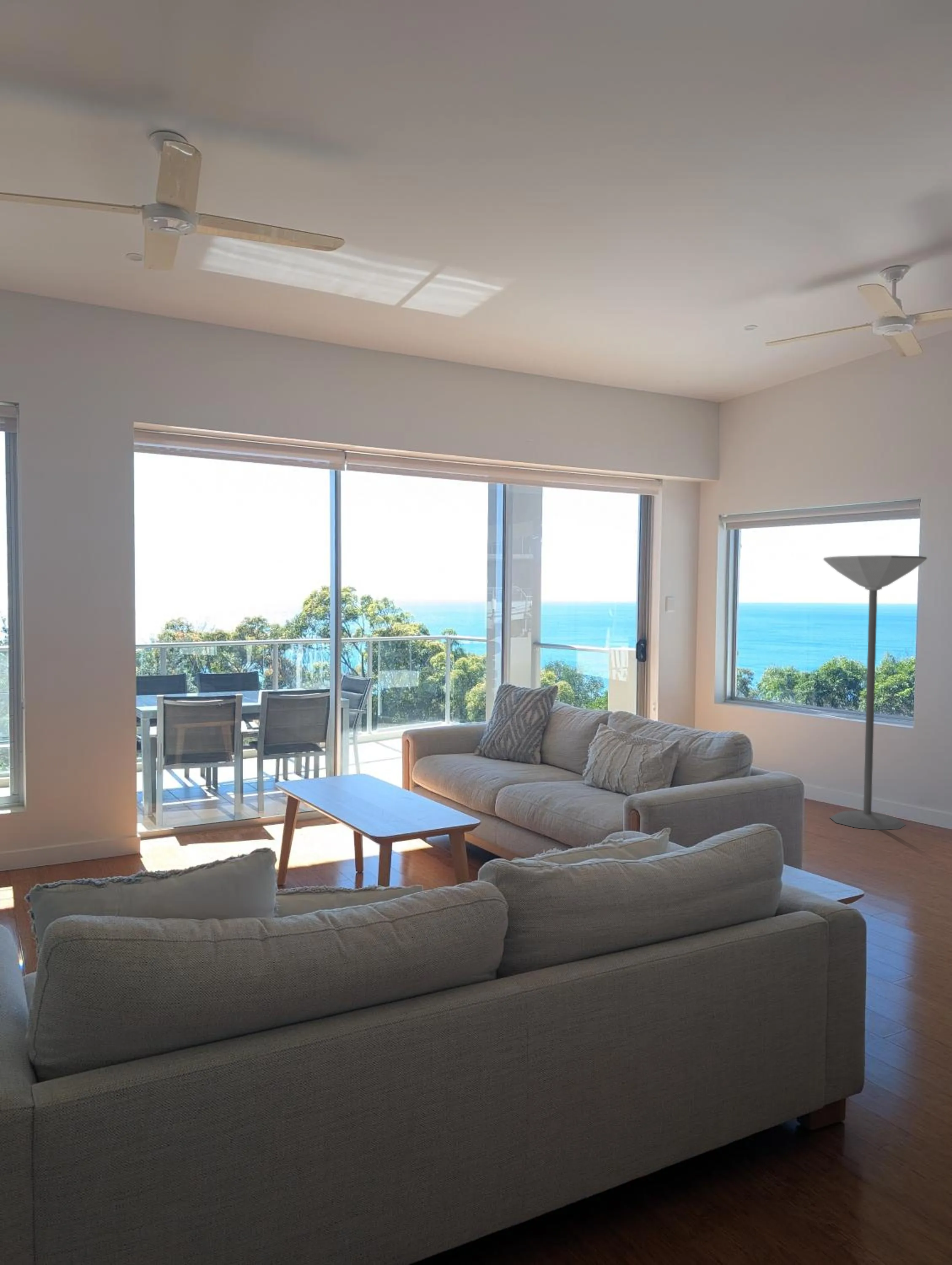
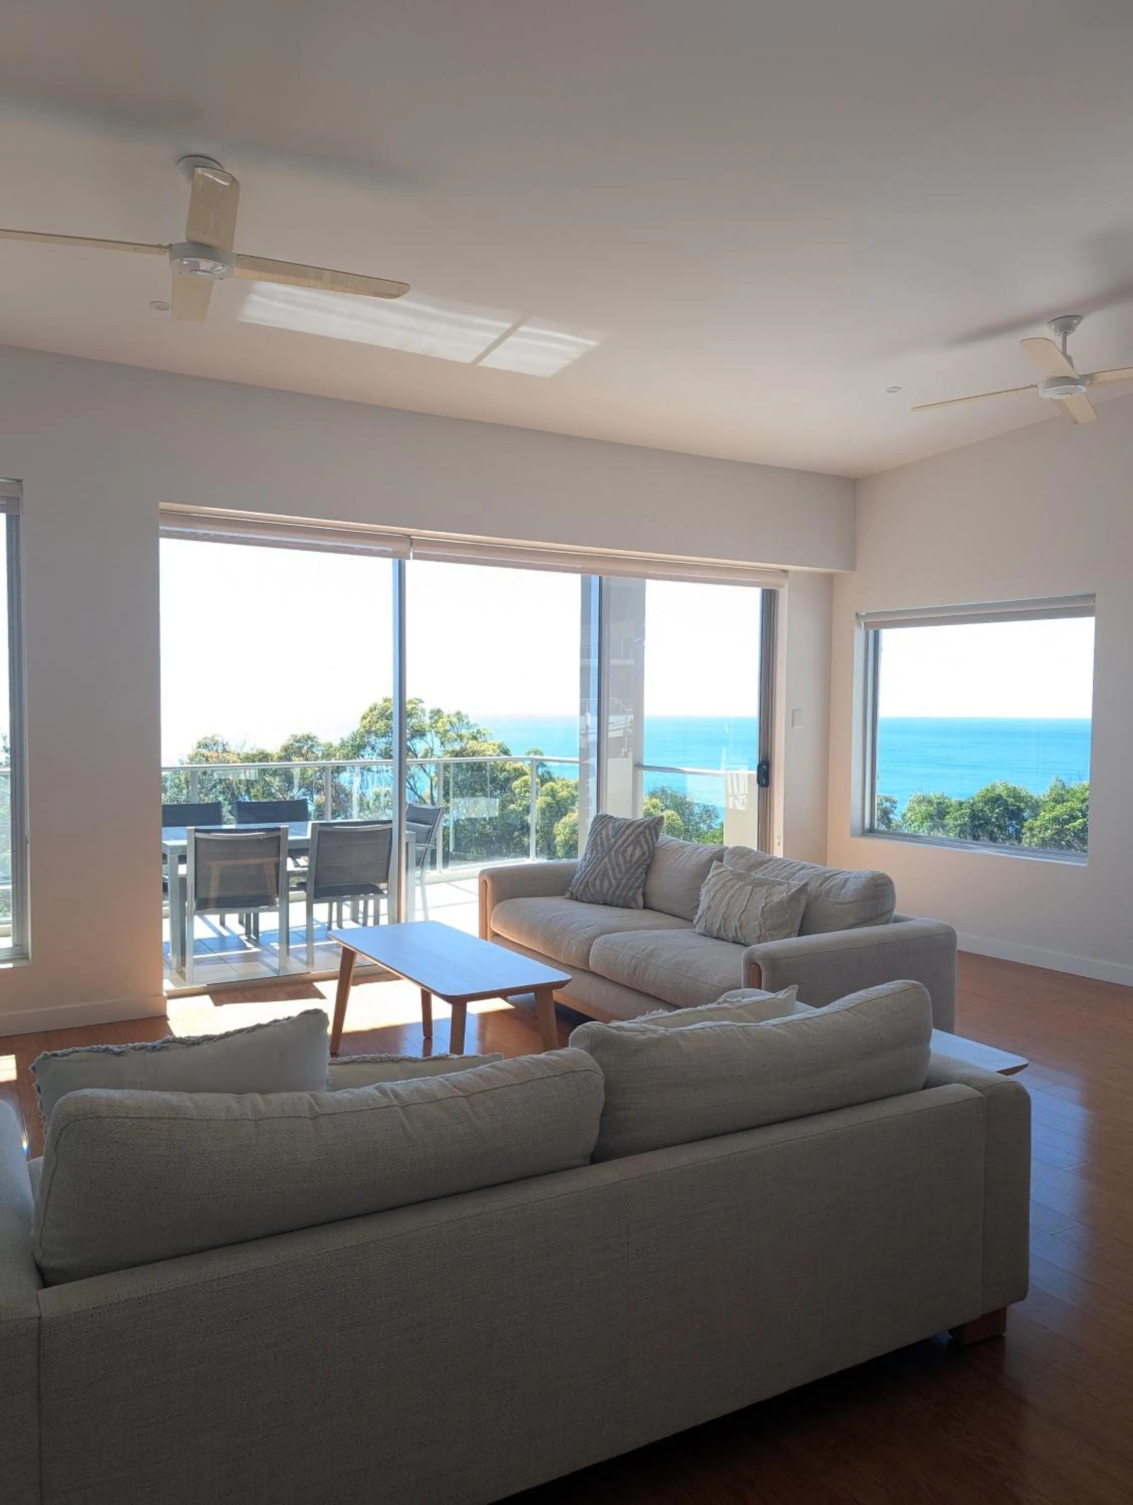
- floor lamp [823,555,928,831]
